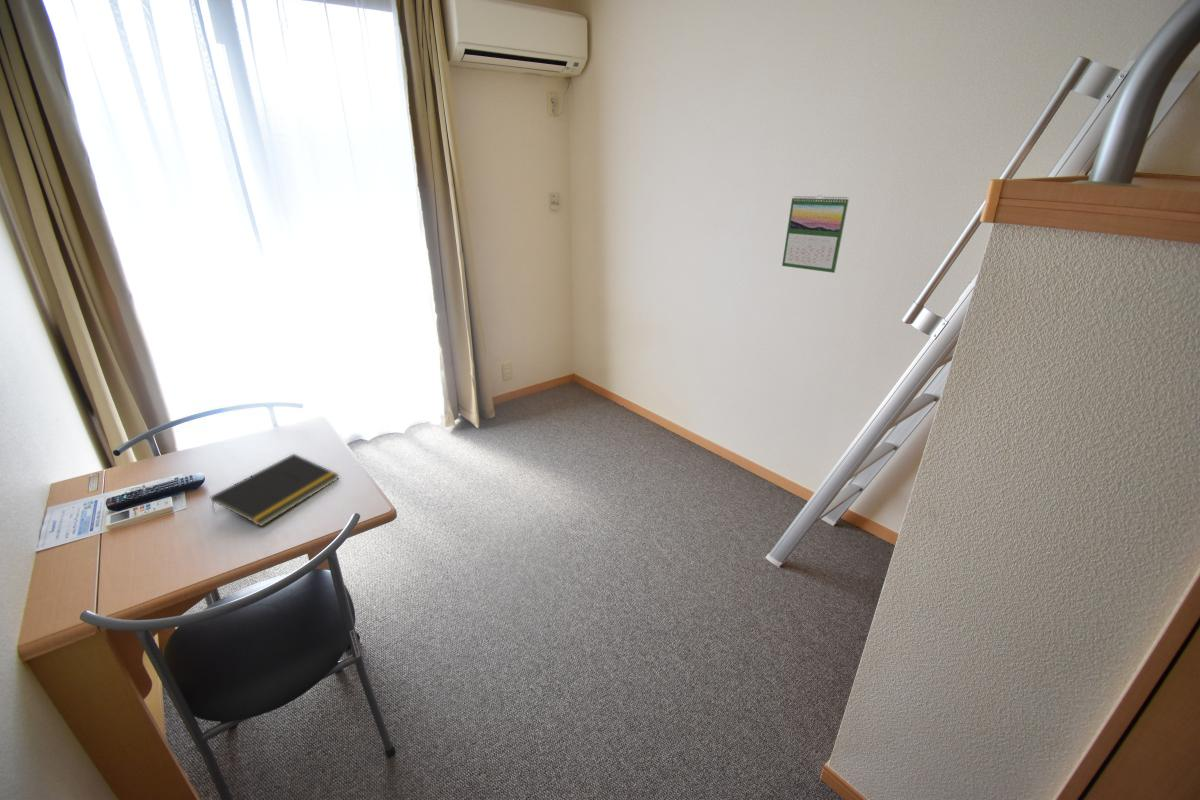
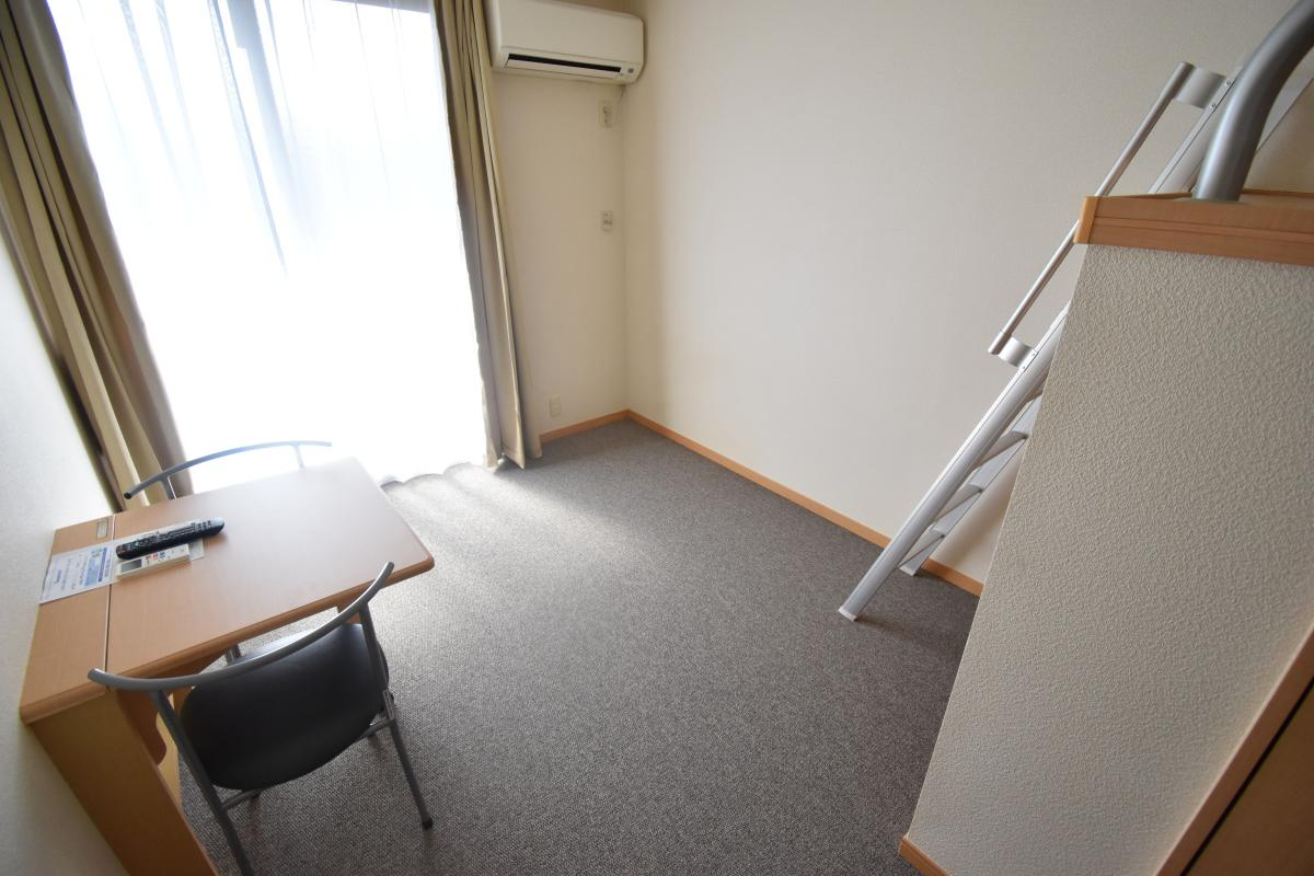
- notepad [210,453,340,527]
- calendar [781,194,850,274]
